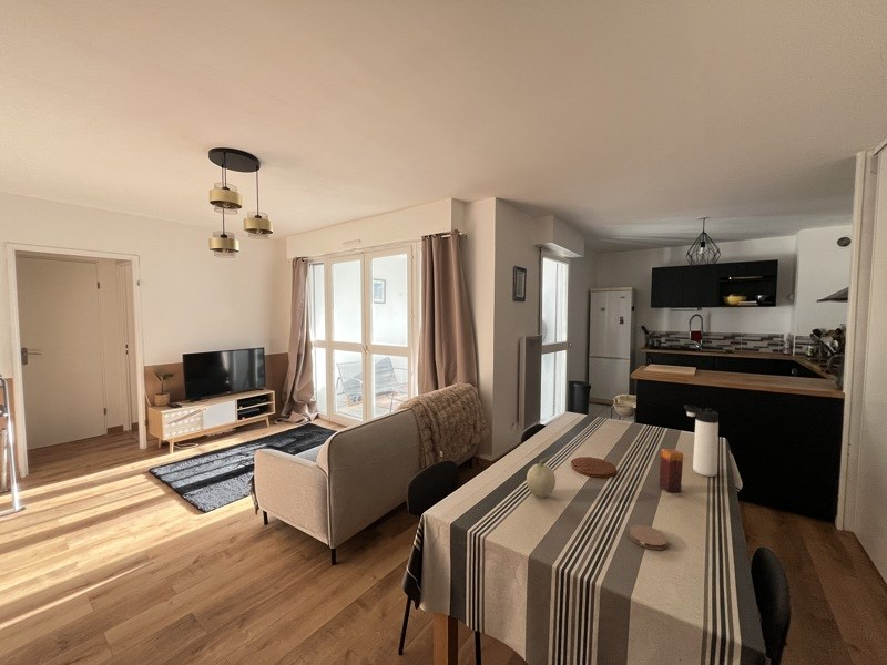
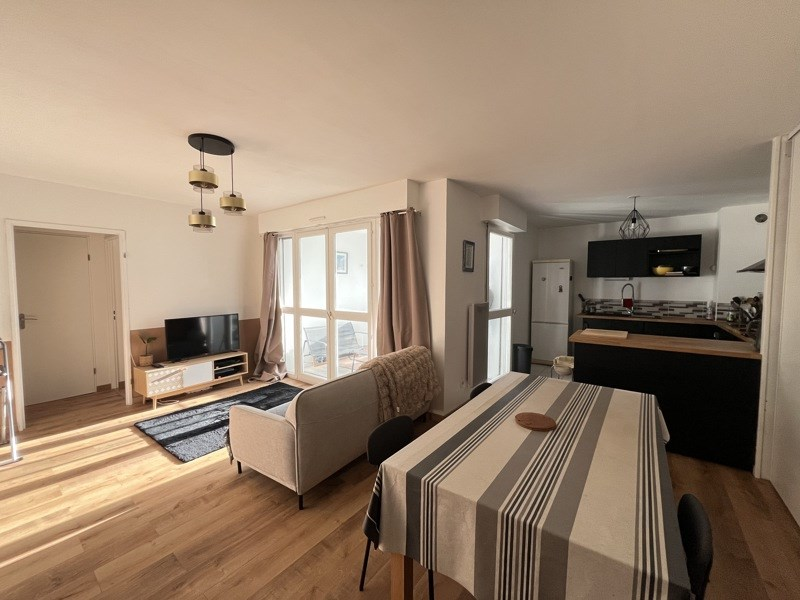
- thermos bottle [683,403,720,478]
- coaster [629,524,669,551]
- candle [659,448,684,493]
- fruit [526,453,557,499]
